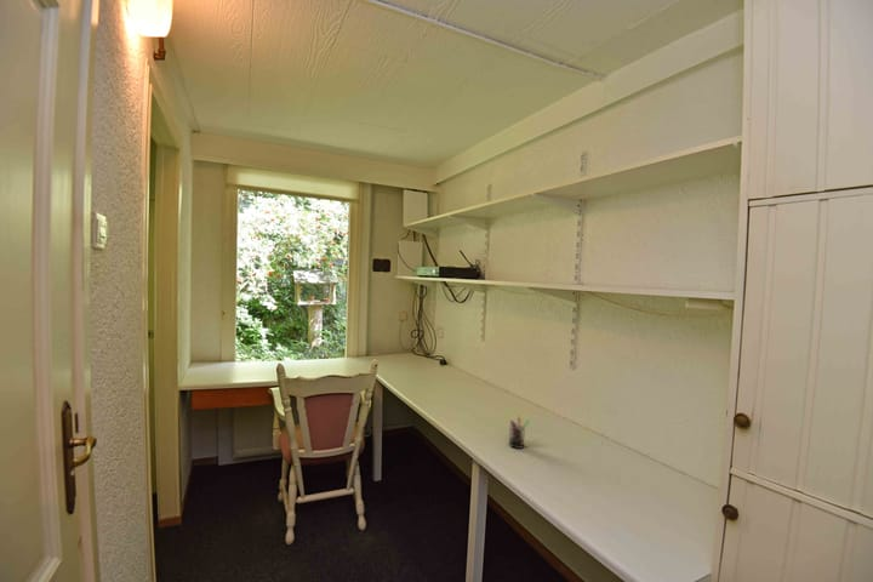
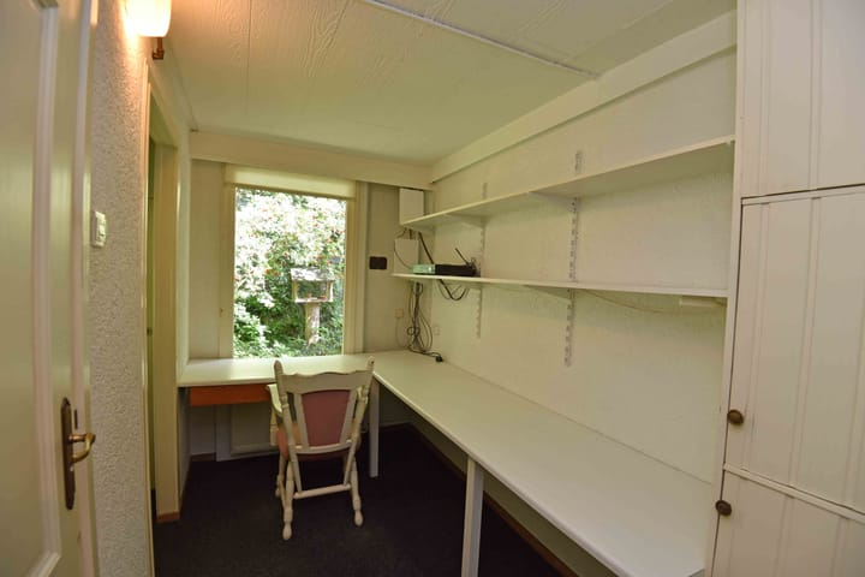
- pen holder [508,413,530,450]
